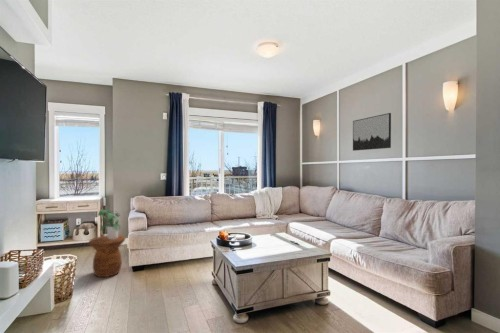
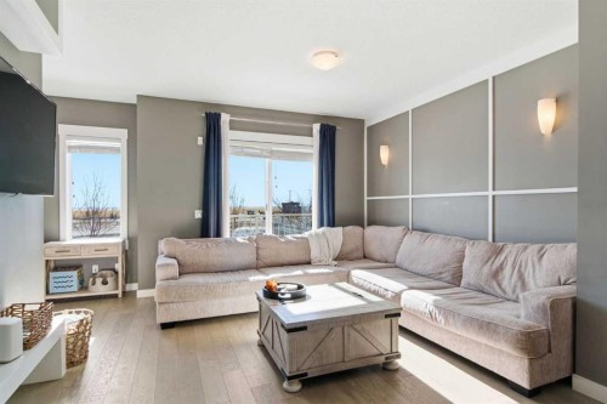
- potted plant [97,208,122,239]
- wall art [352,112,392,152]
- side table [88,234,127,278]
